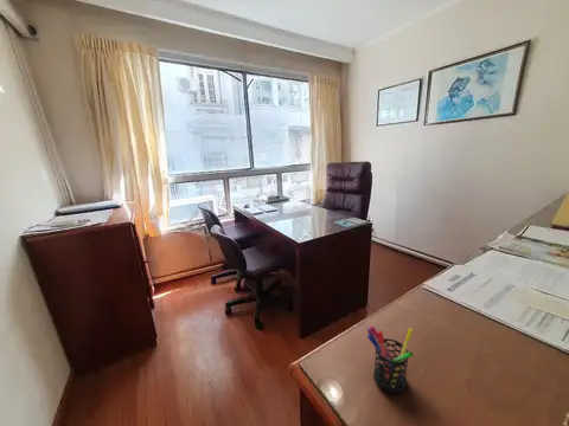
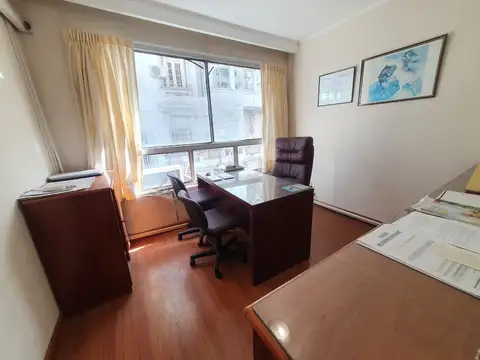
- pen holder [365,324,414,395]
